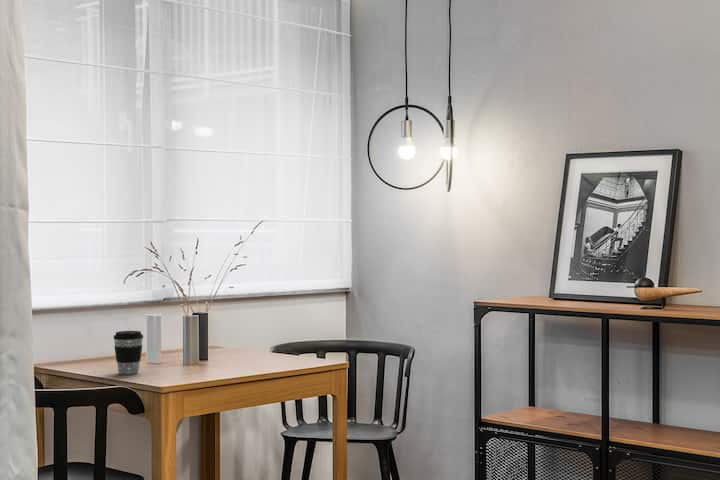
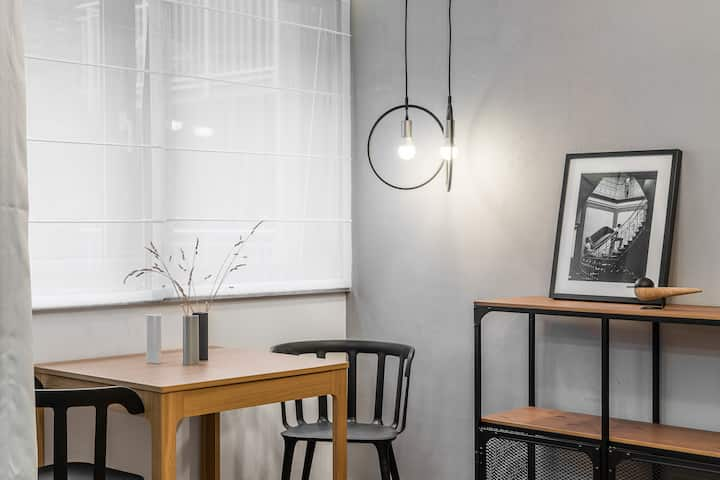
- coffee cup [113,330,144,375]
